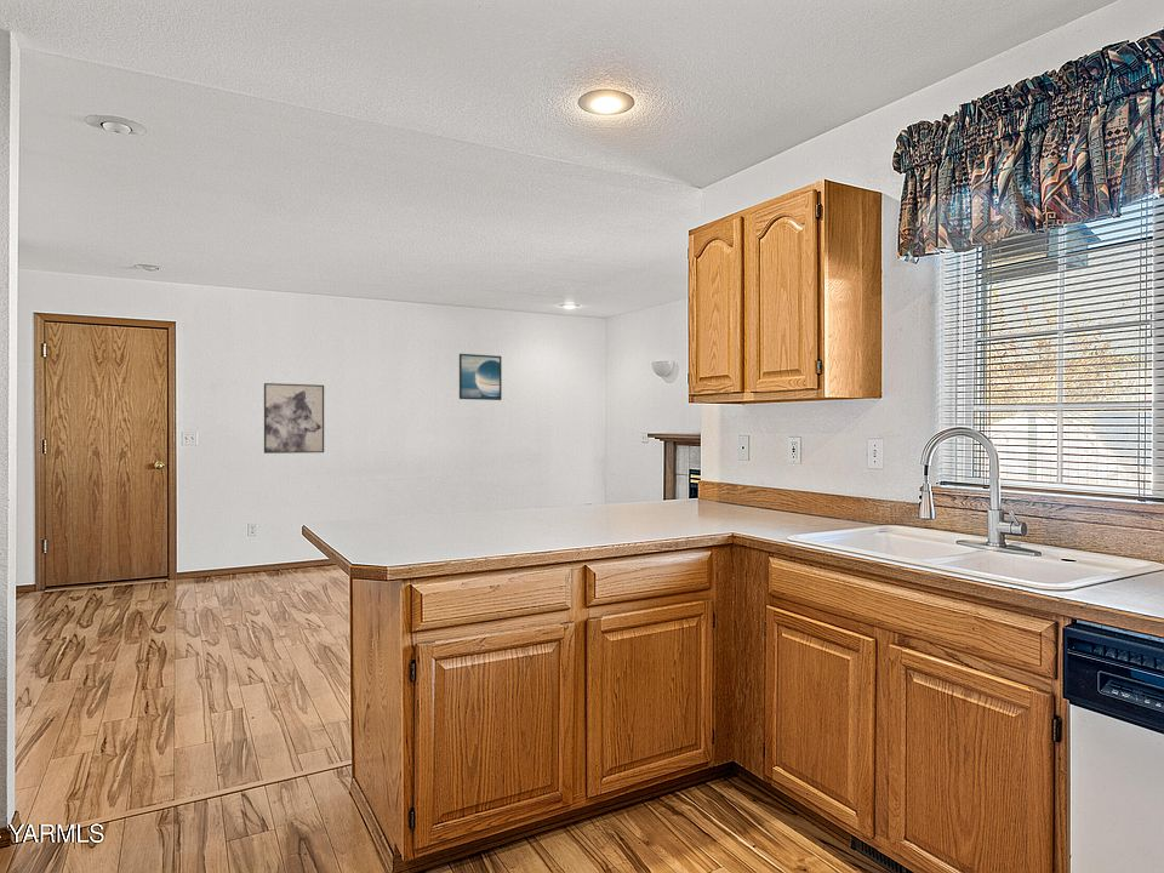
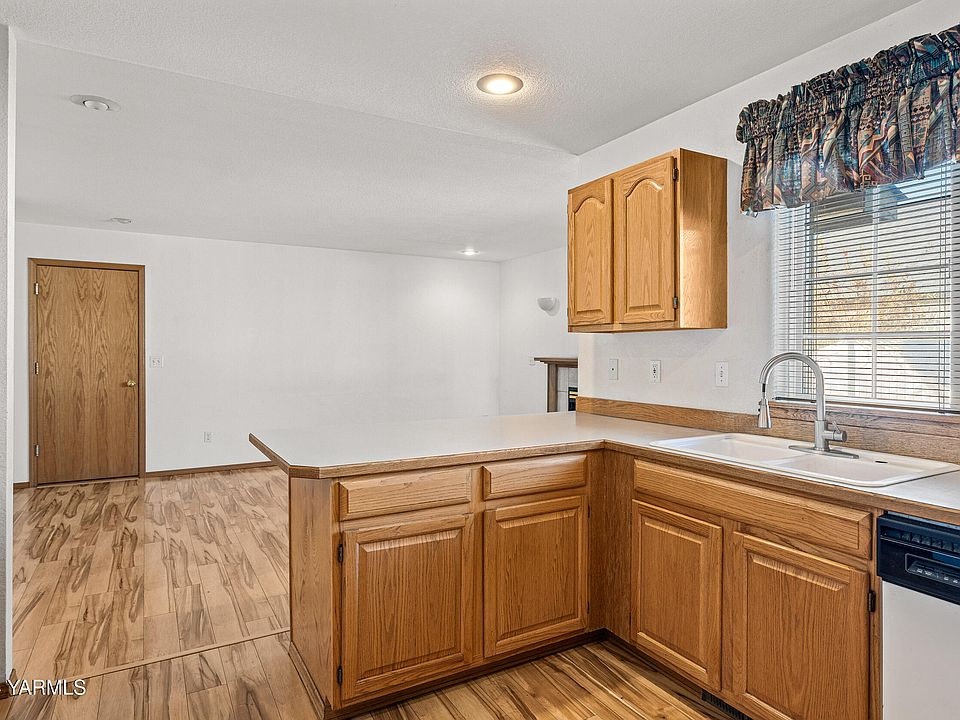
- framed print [458,353,503,401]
- wall art [263,382,325,455]
